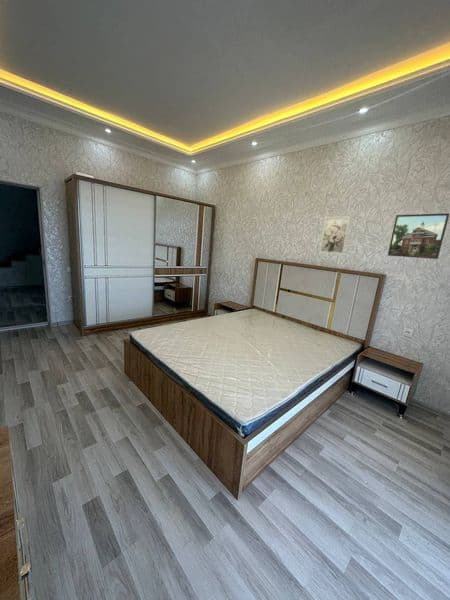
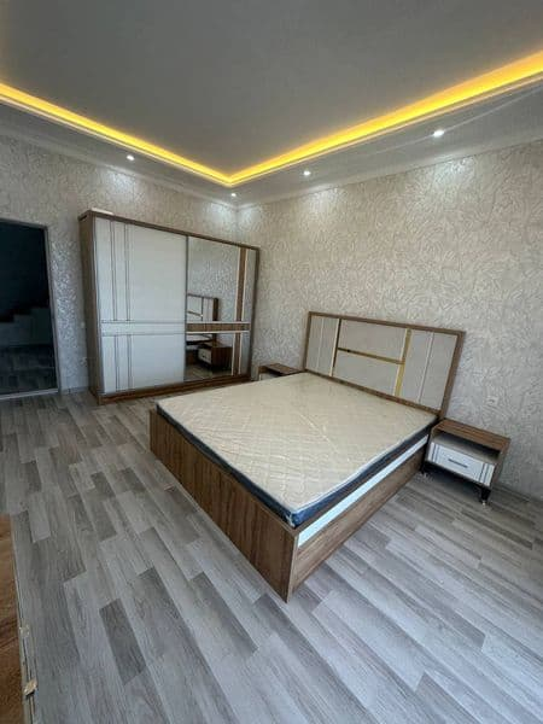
- wall art [319,215,352,255]
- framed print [387,212,450,260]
